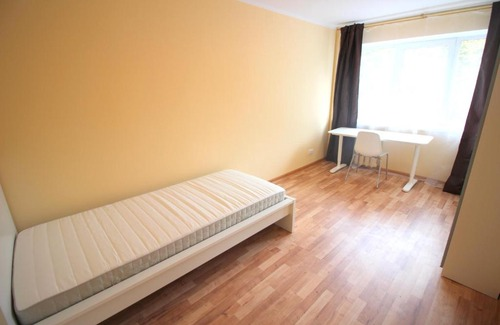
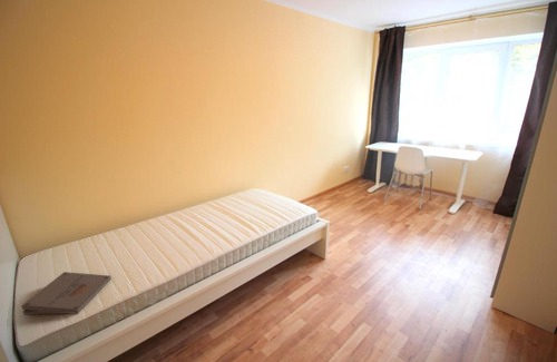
+ pizza box [20,271,113,316]
